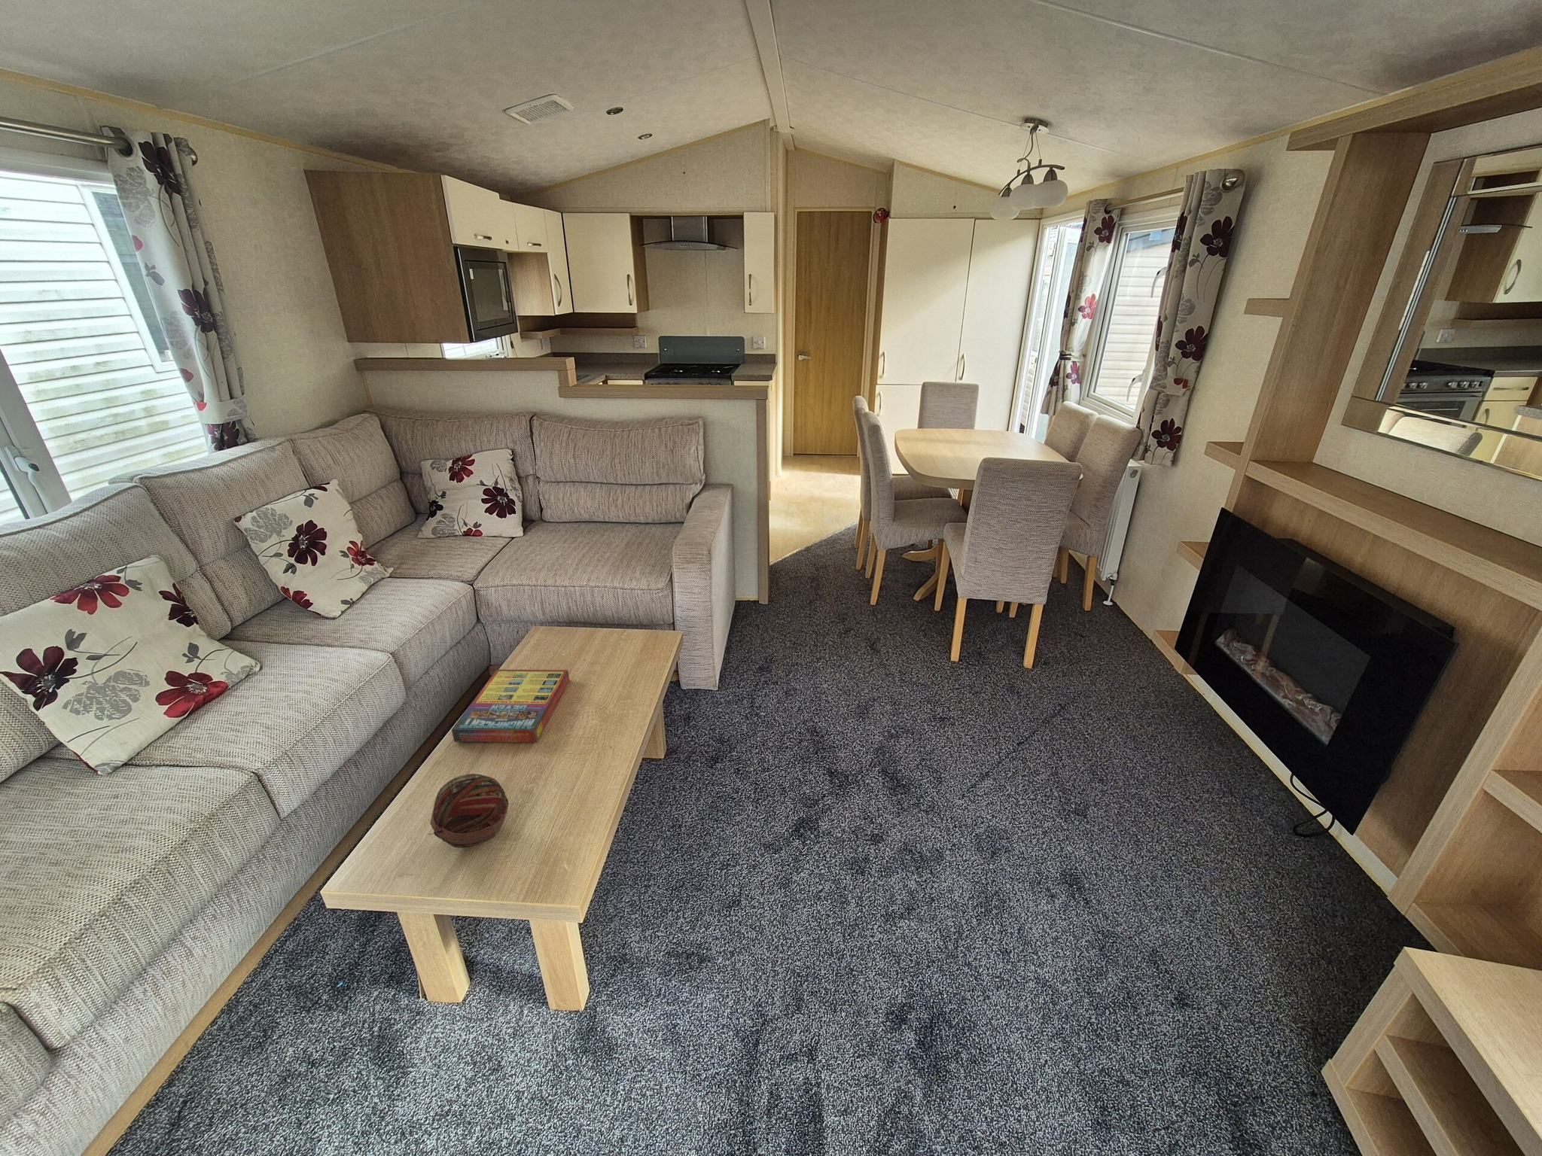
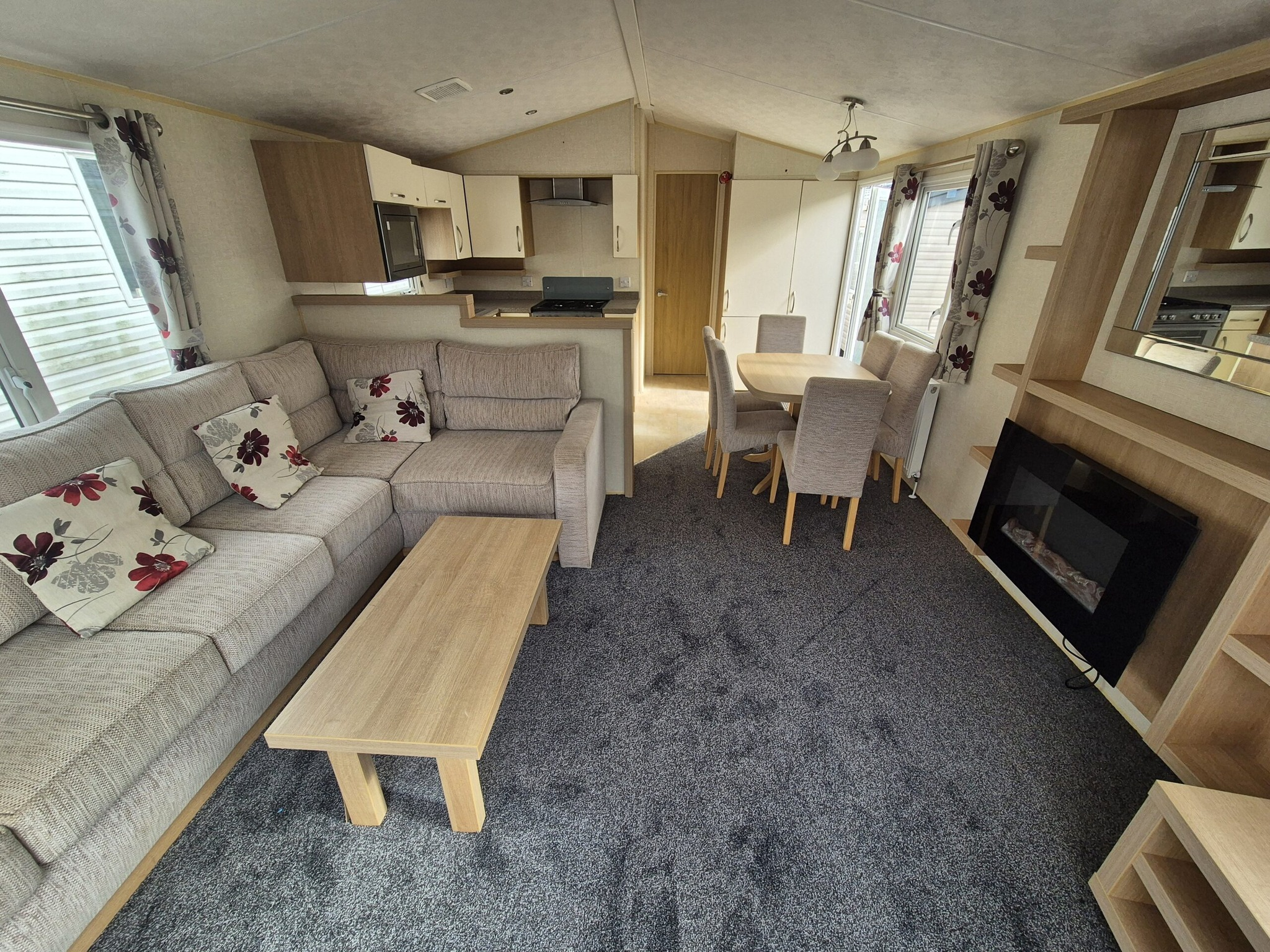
- game compilation box [450,669,569,743]
- decorative ball [429,773,510,849]
